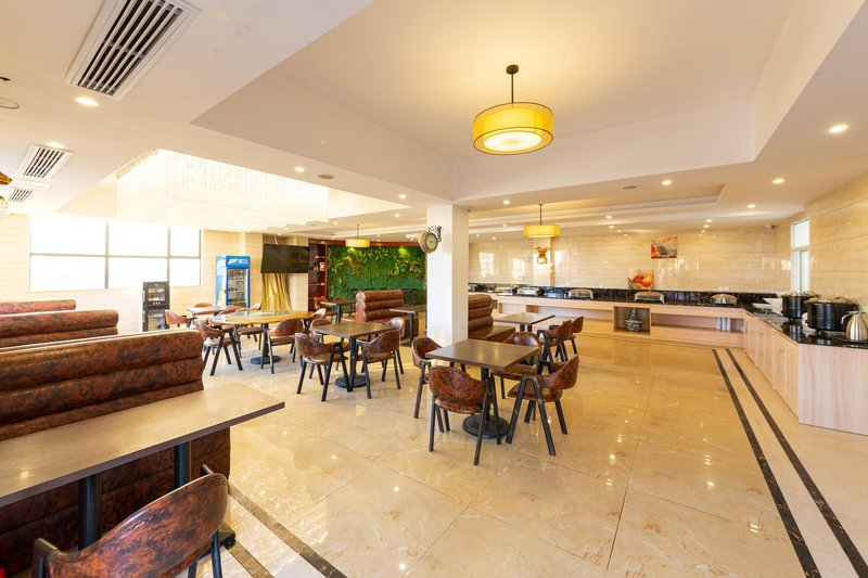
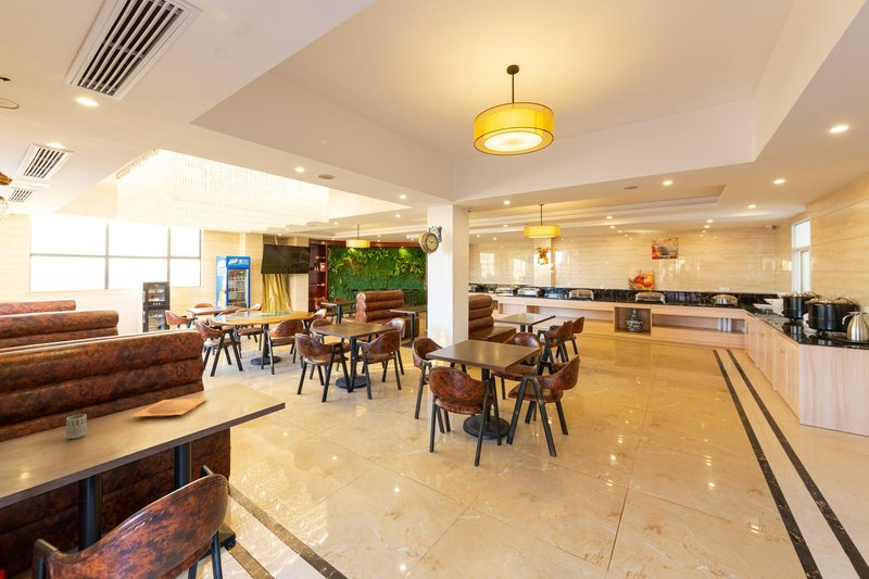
+ cup [65,413,88,440]
+ plate [129,398,209,418]
